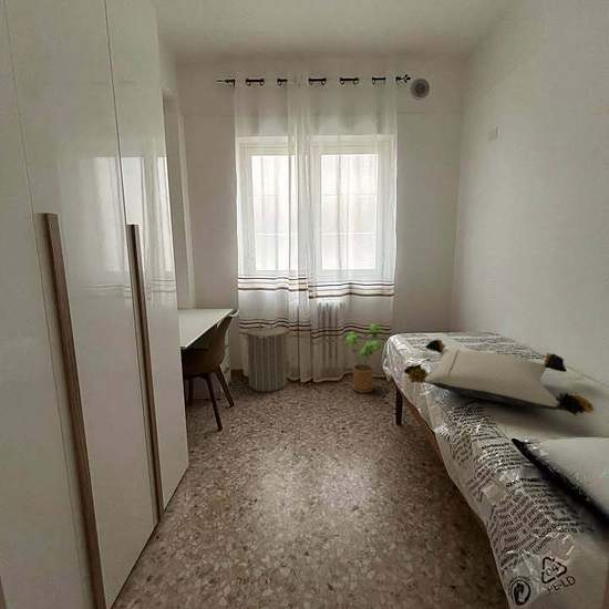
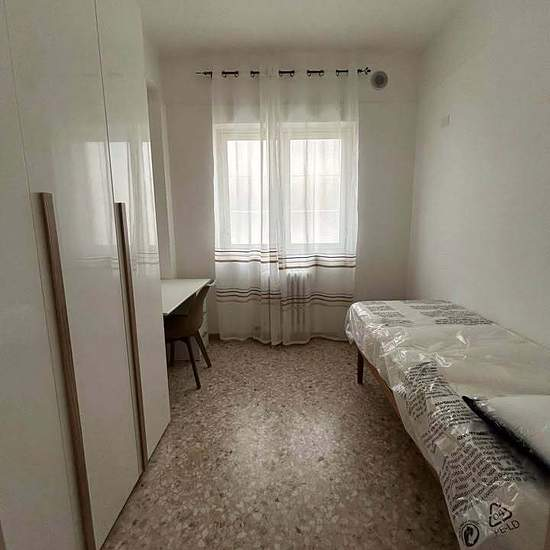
- laundry hamper [241,321,291,393]
- house plant [344,323,385,394]
- pillow [403,338,595,417]
